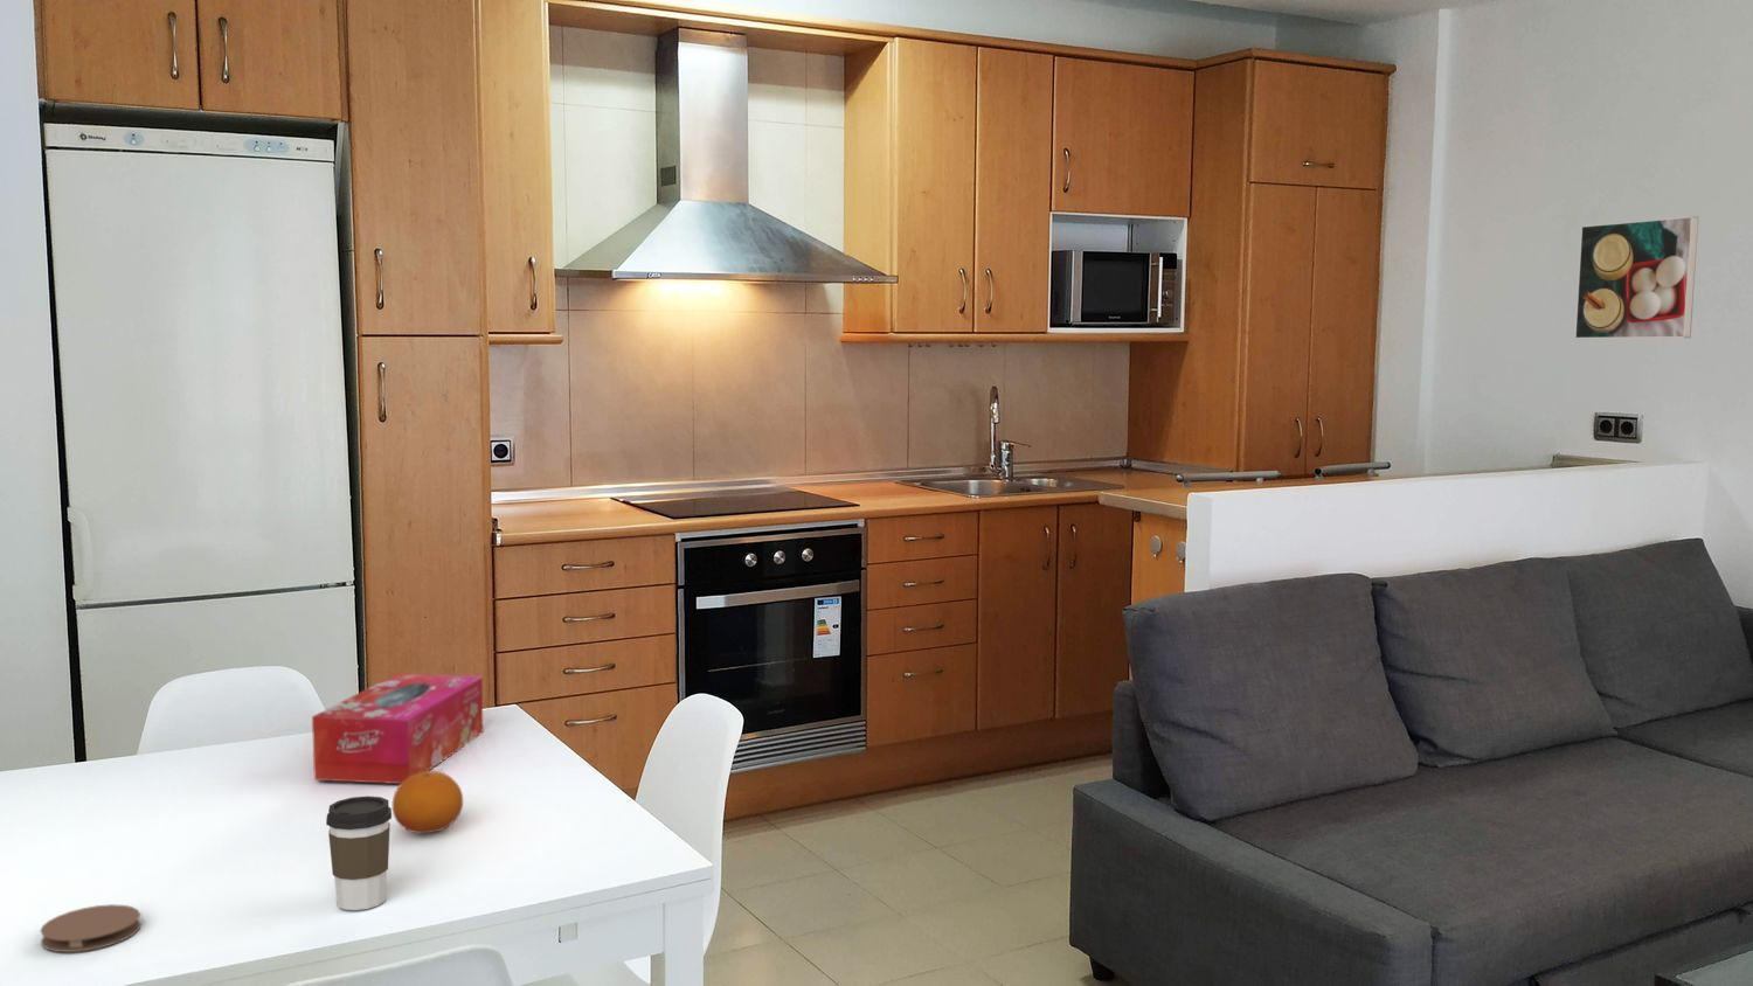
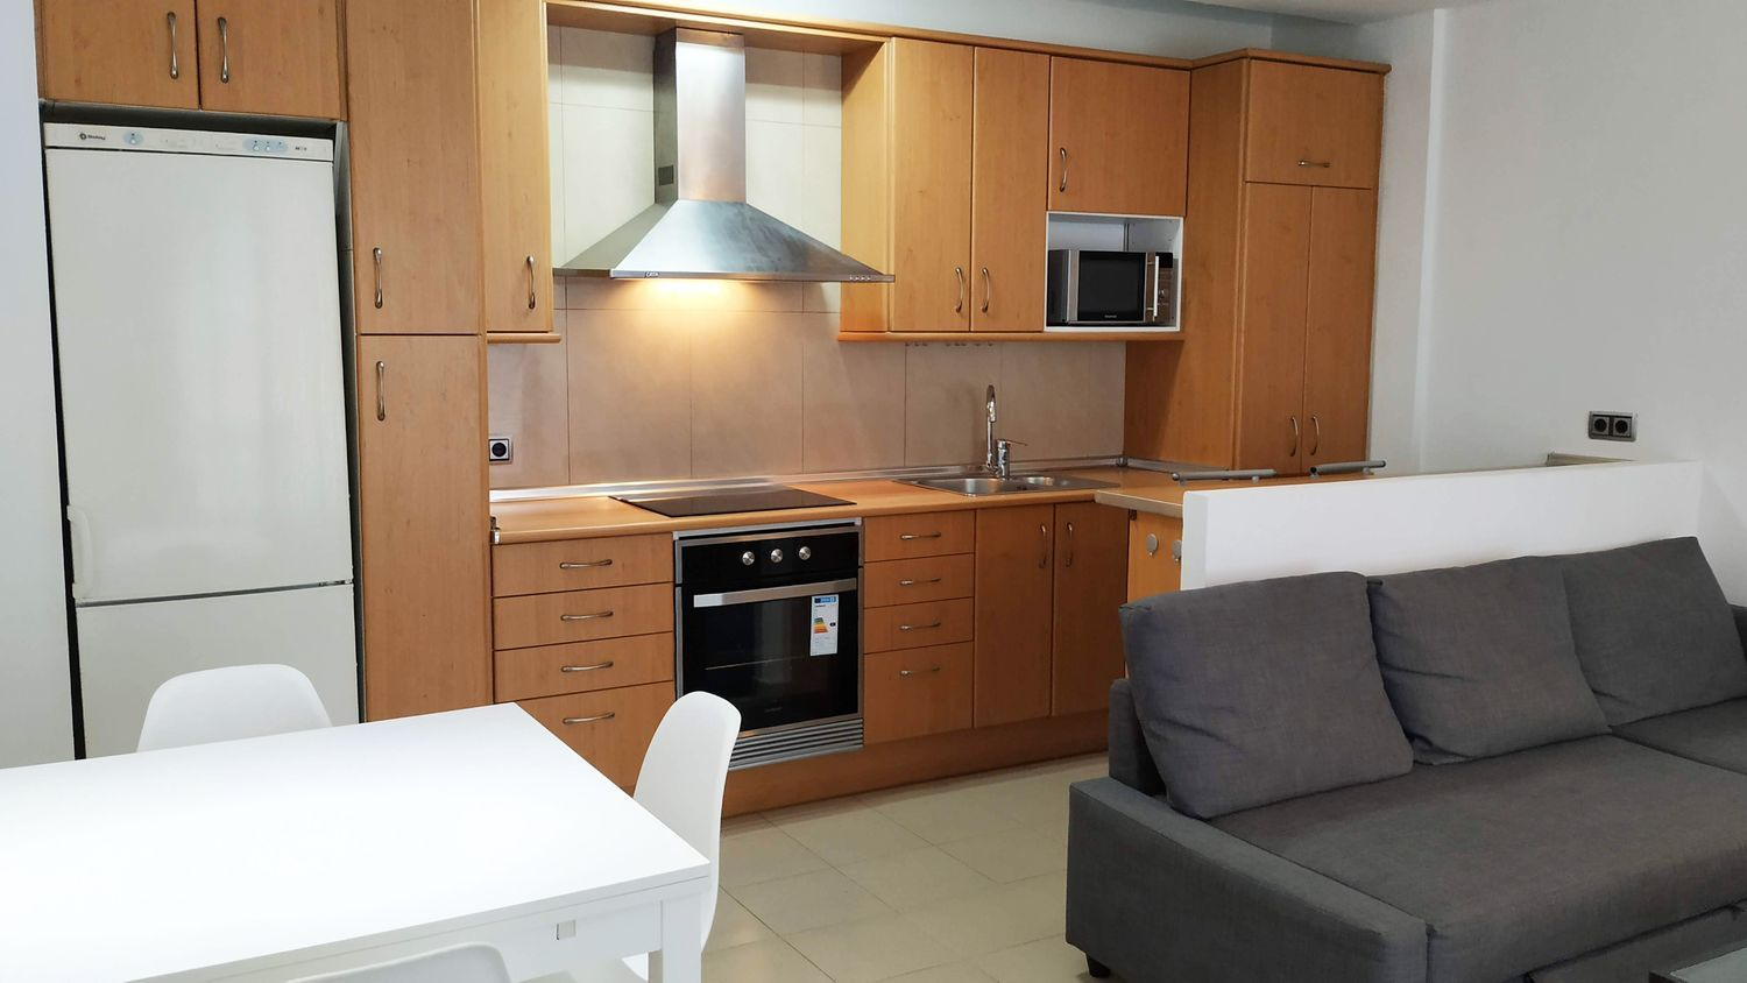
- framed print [1574,215,1699,340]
- fruit [391,769,464,834]
- tissue box [311,673,484,785]
- coaster [39,903,141,953]
- coffee cup [325,795,392,911]
